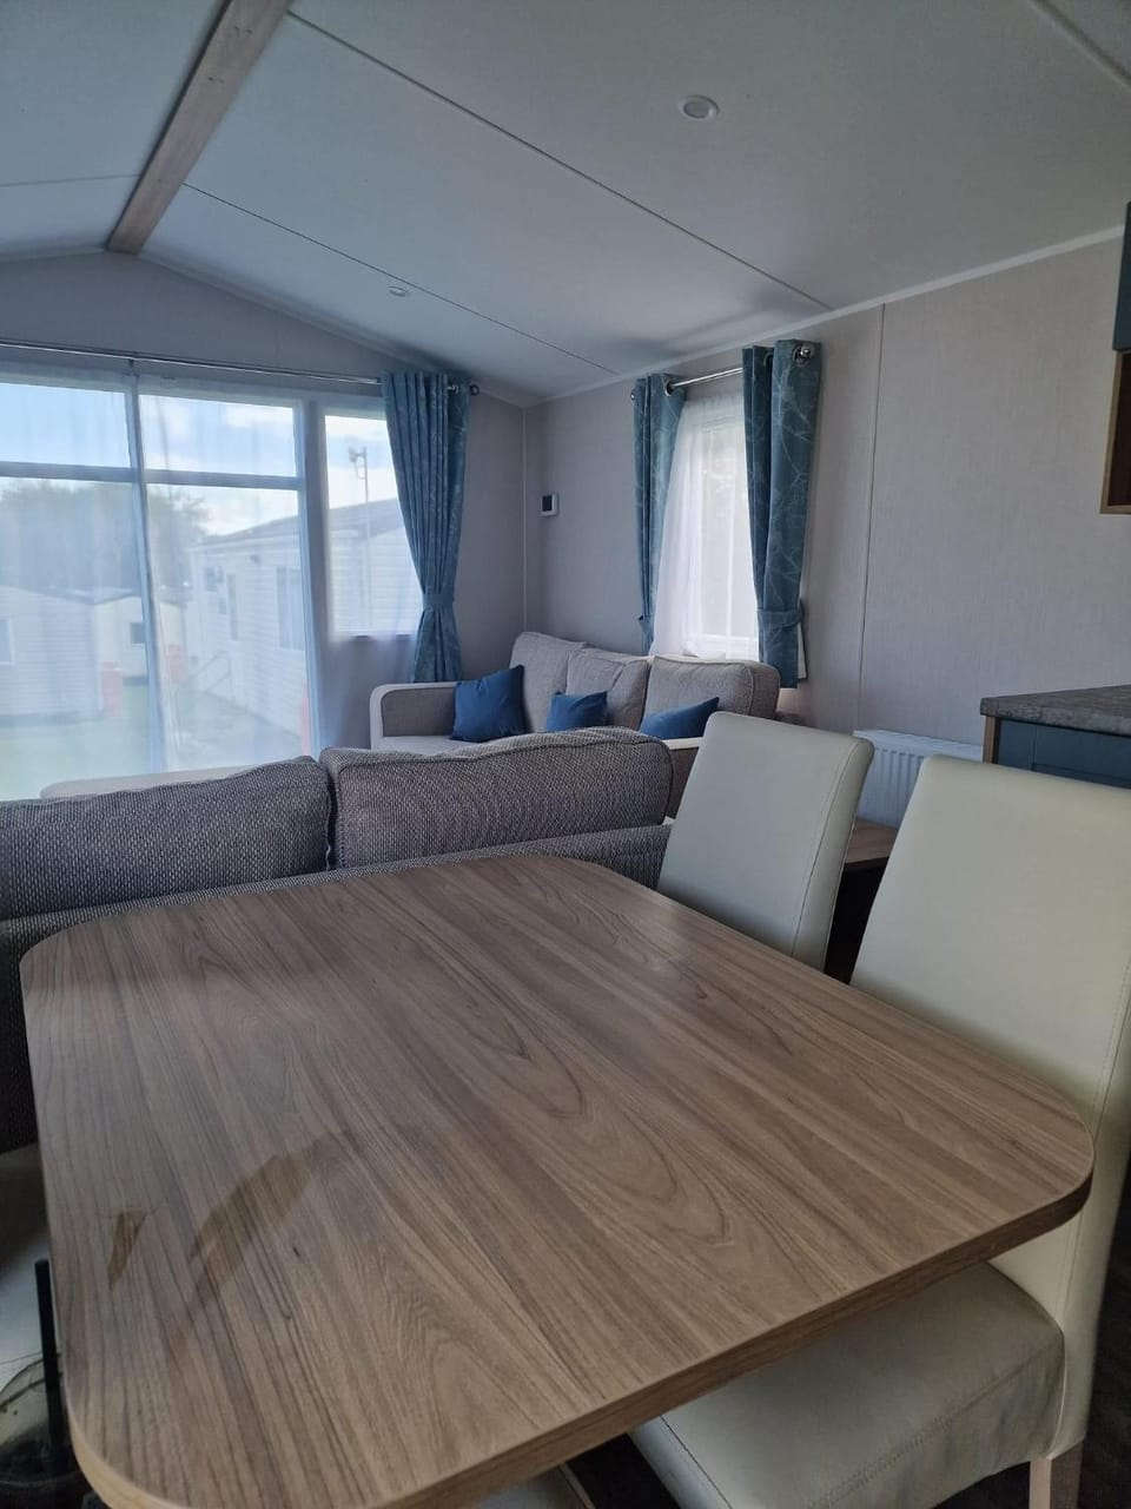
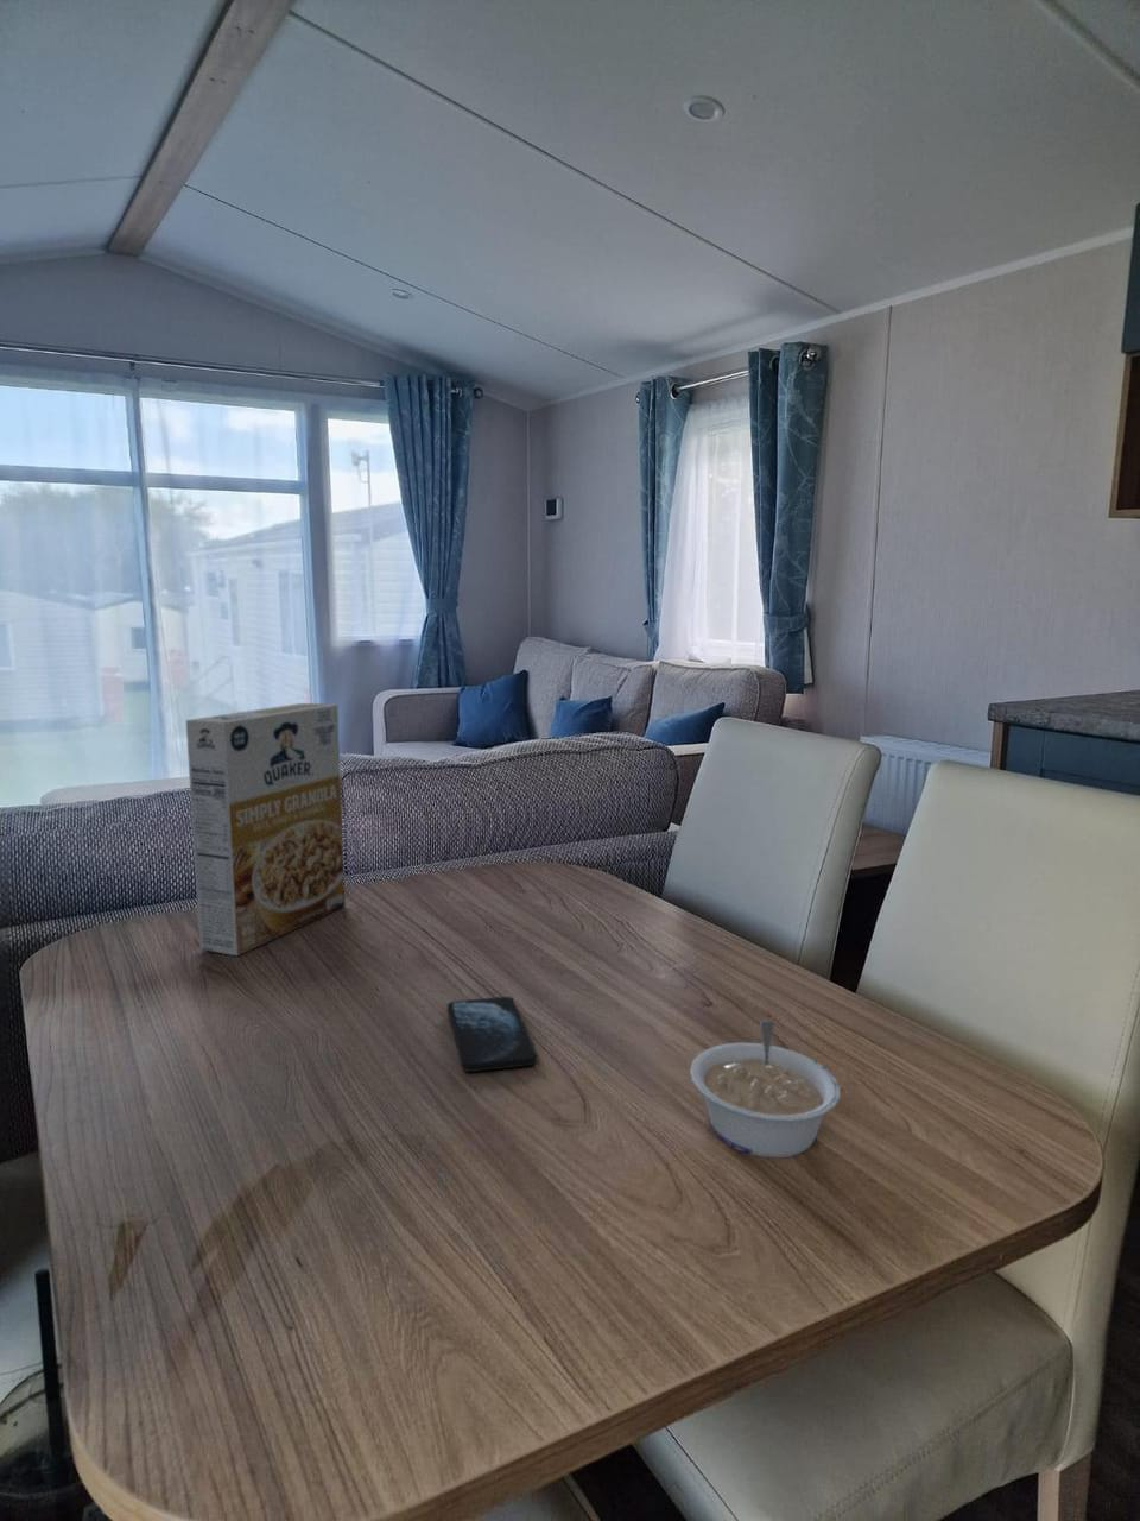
+ cereal box [186,702,346,957]
+ smartphone [447,995,538,1073]
+ legume [689,1019,842,1159]
